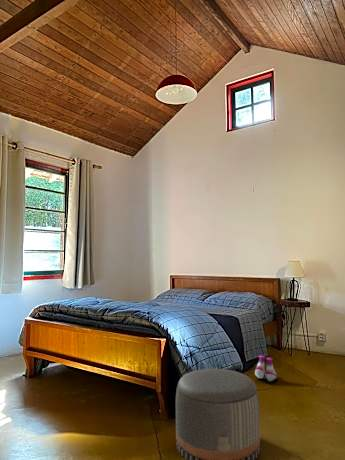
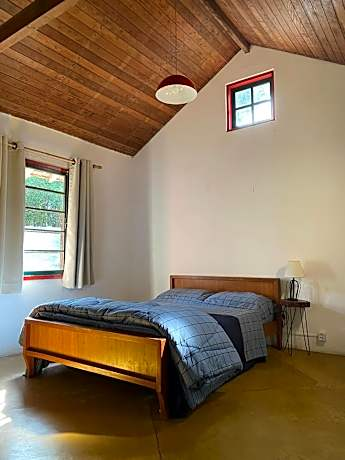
- boots [254,355,278,382]
- pouf [175,368,261,460]
